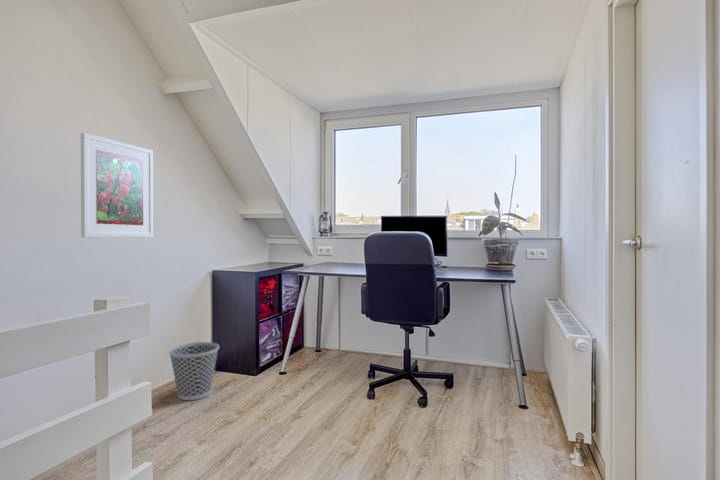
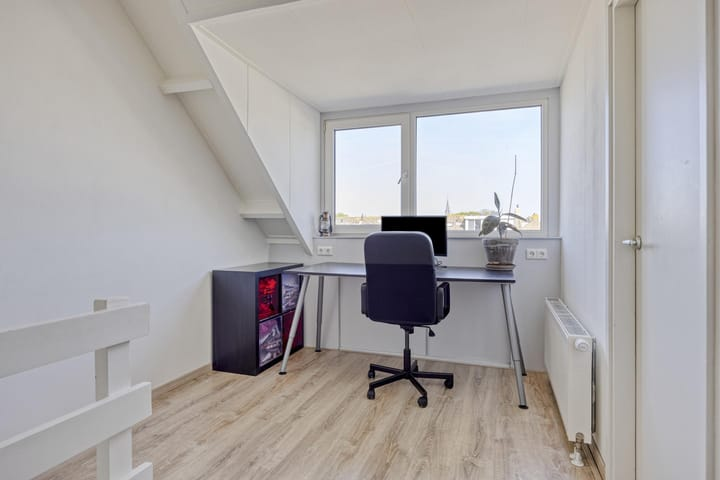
- wastebasket [168,341,220,401]
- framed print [80,132,154,238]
